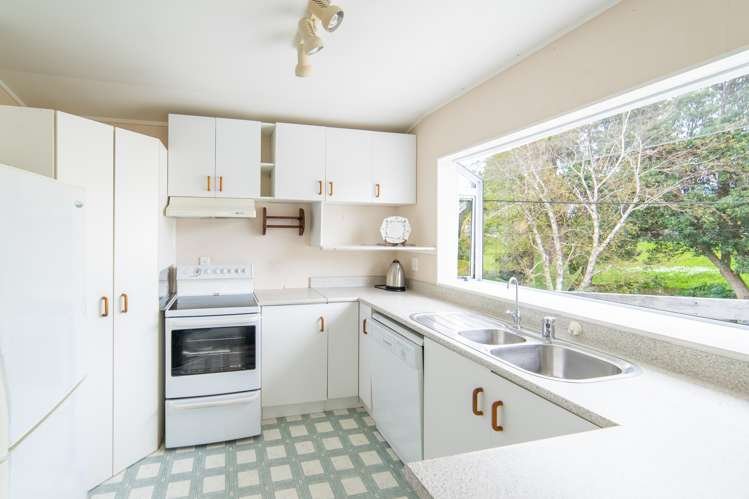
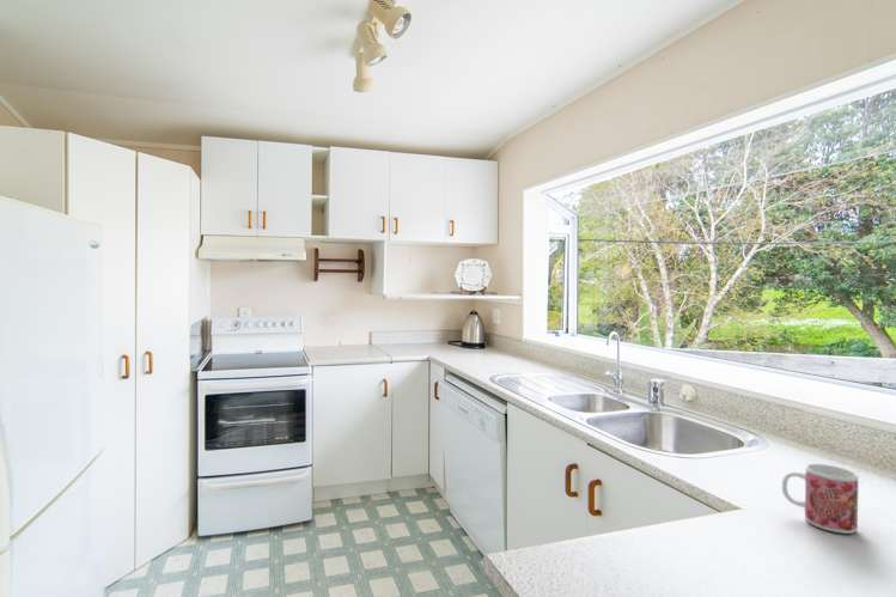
+ mug [781,463,859,535]
